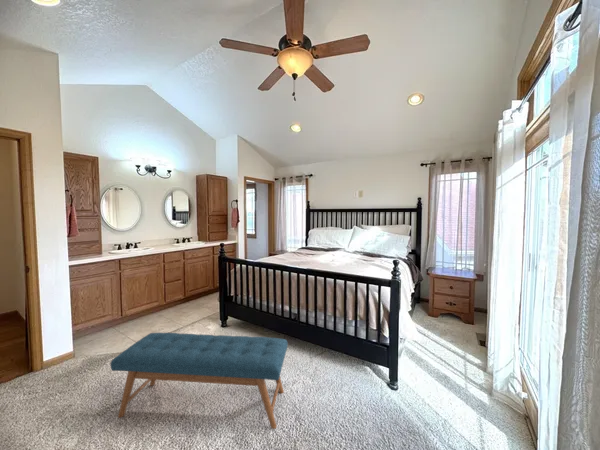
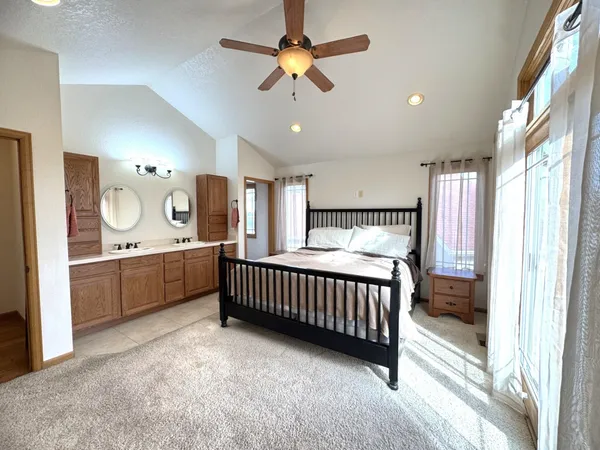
- bench [109,332,289,430]
